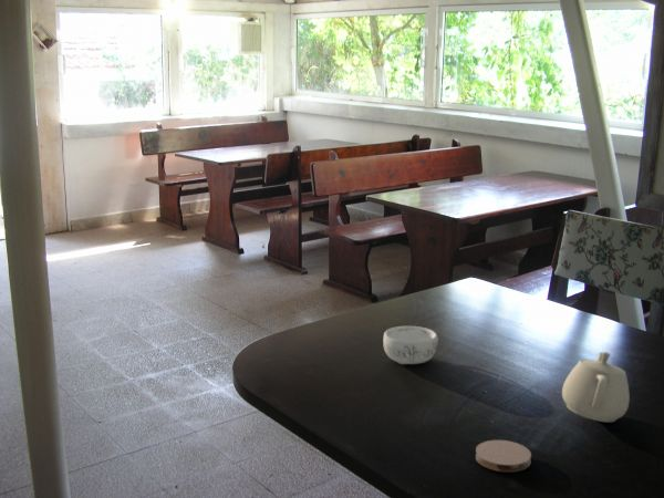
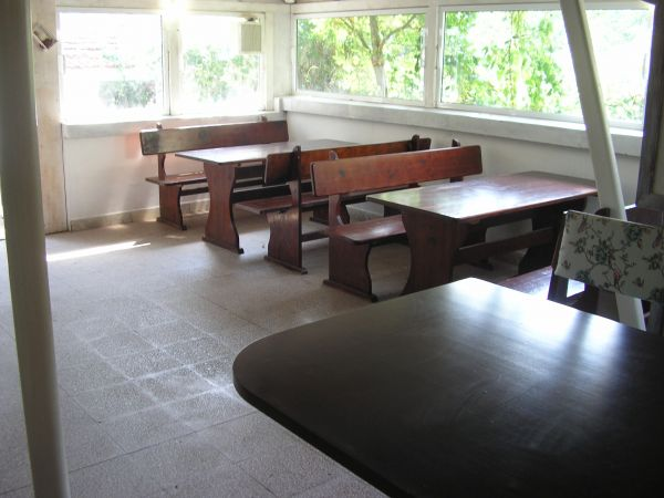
- decorative bowl [382,325,439,365]
- coaster [475,439,532,474]
- teapot [561,351,631,423]
